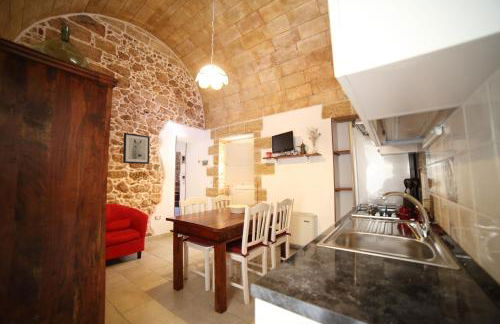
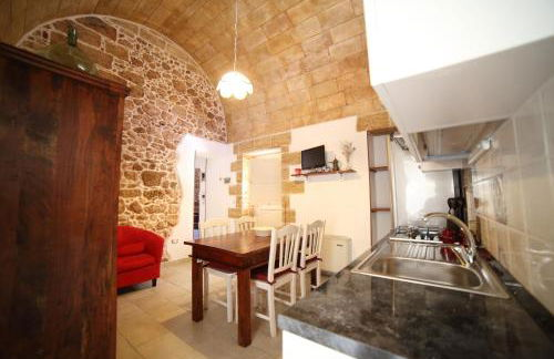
- wall art [122,132,151,165]
